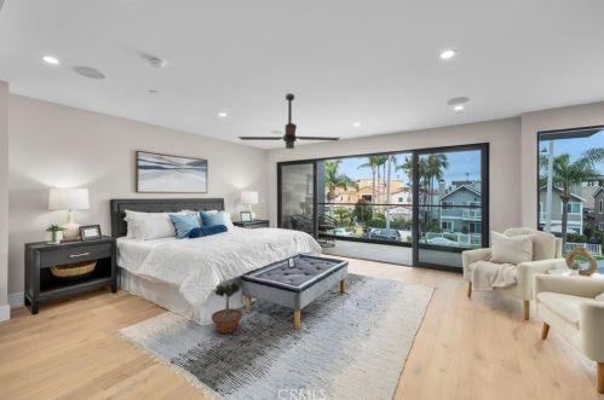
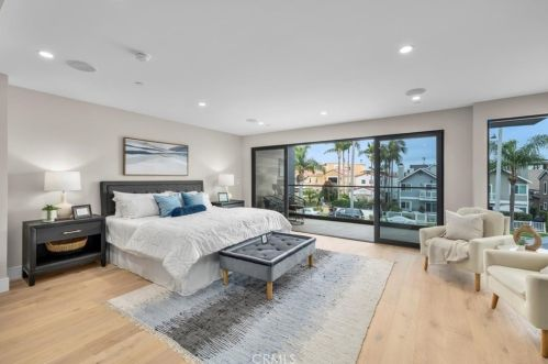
- ceiling fan [237,93,341,150]
- potted tree [209,278,245,335]
